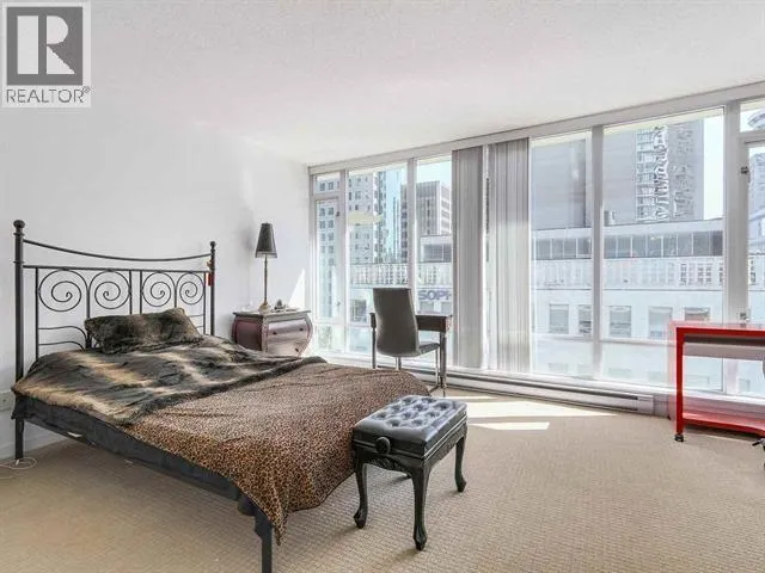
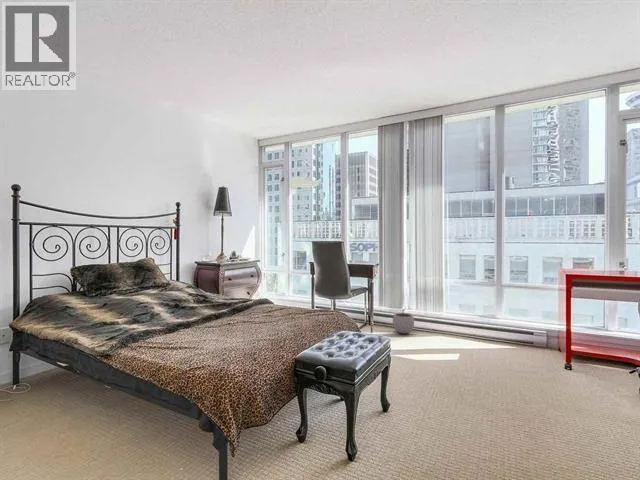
+ plant pot [392,306,415,334]
